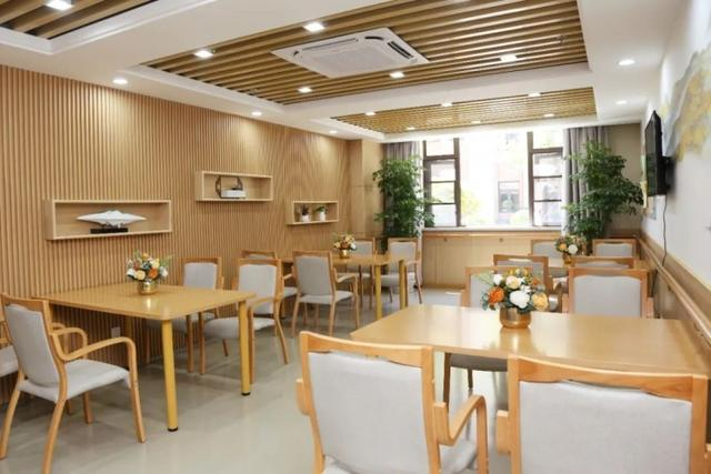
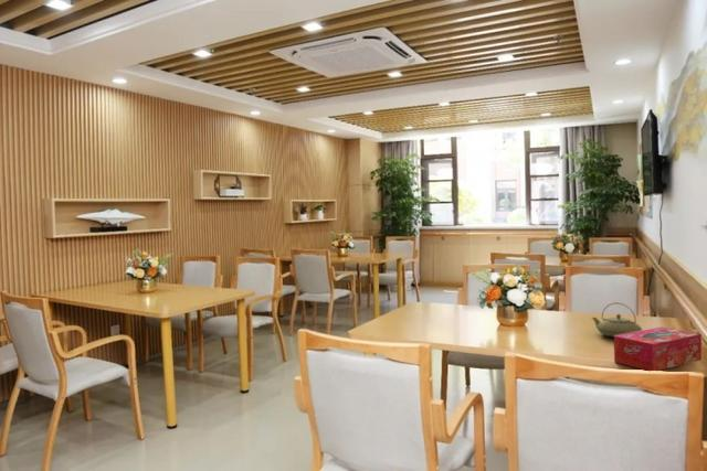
+ tissue box [613,325,703,372]
+ teapot [591,302,643,339]
